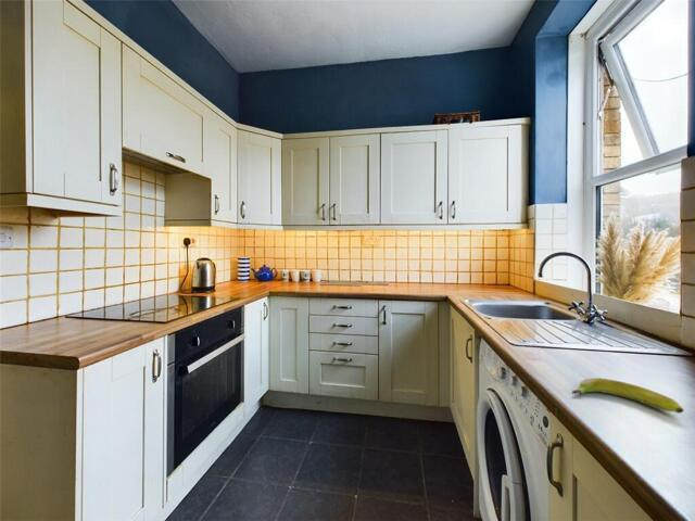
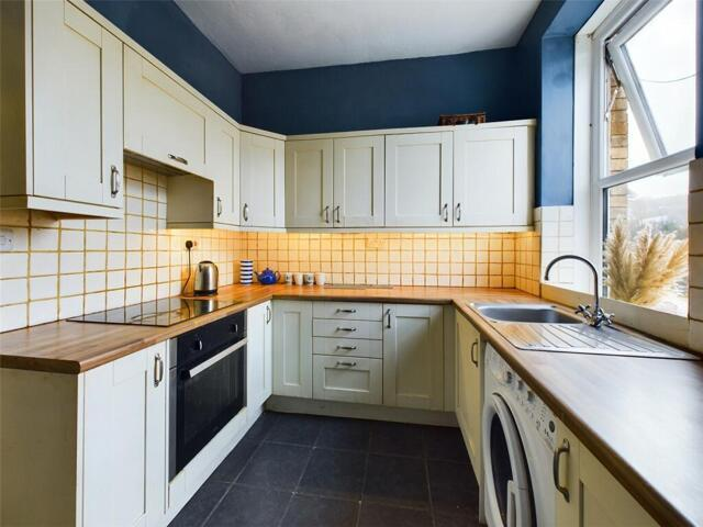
- banana [571,377,685,415]
